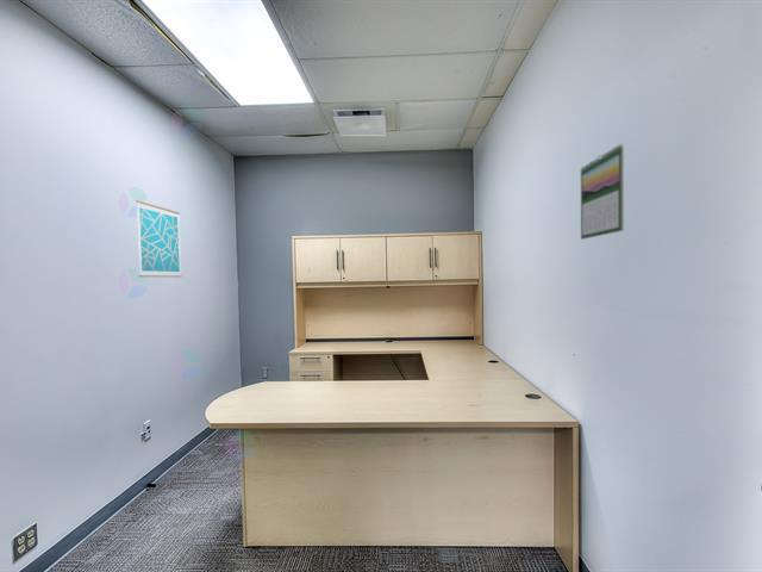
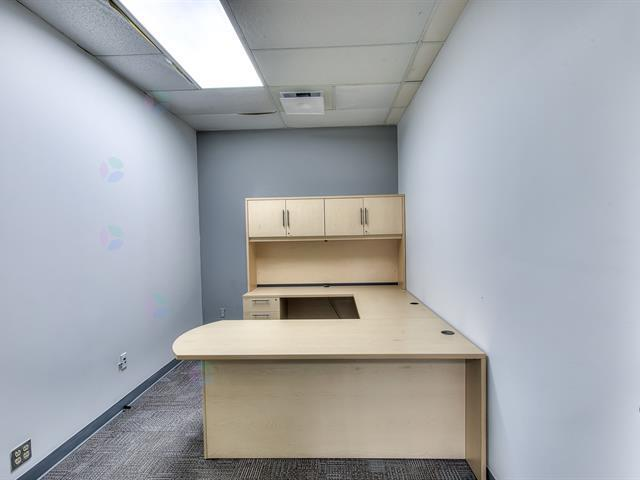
- calendar [580,143,625,241]
- wall art [135,199,183,278]
